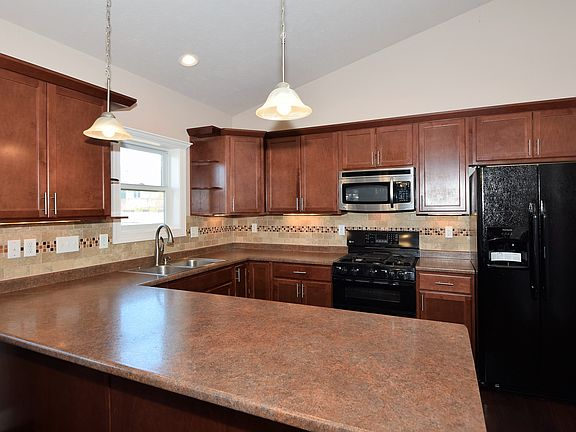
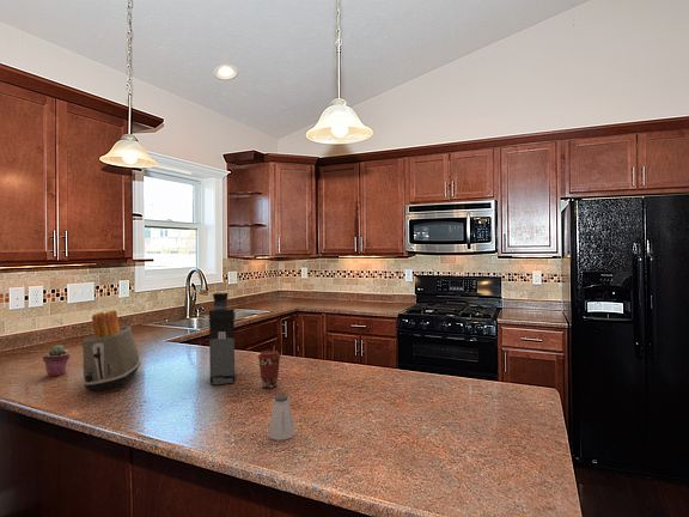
+ coffee cup [256,349,282,389]
+ saltshaker [267,394,297,442]
+ toaster [80,309,142,393]
+ potted succulent [42,343,71,378]
+ coffee maker [208,292,236,385]
